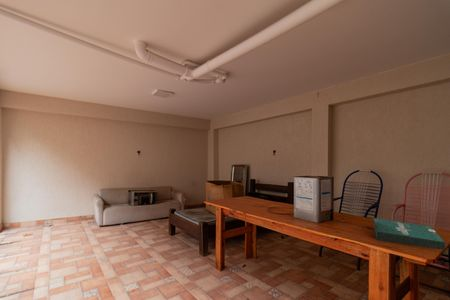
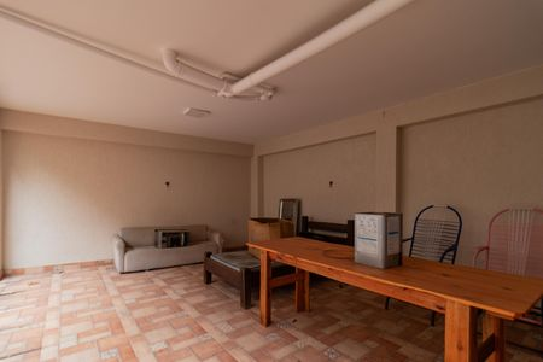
- pizza box [373,217,446,251]
